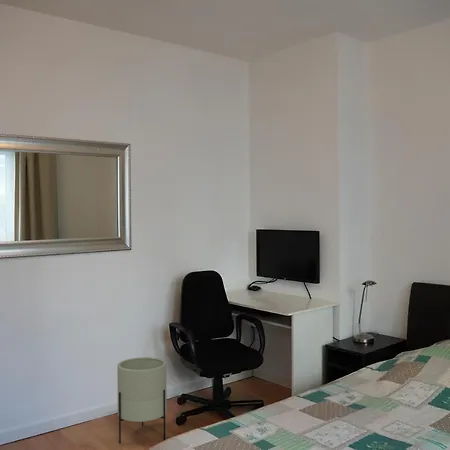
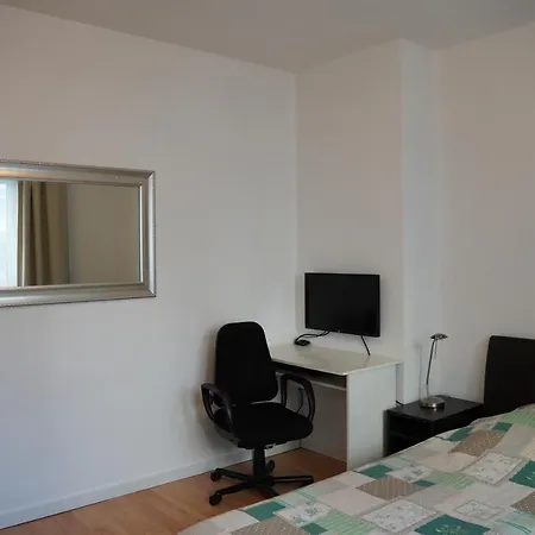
- planter [116,356,168,444]
